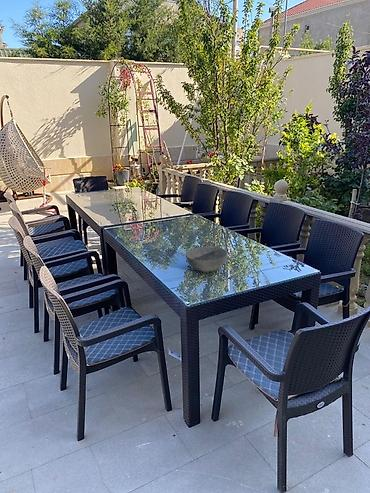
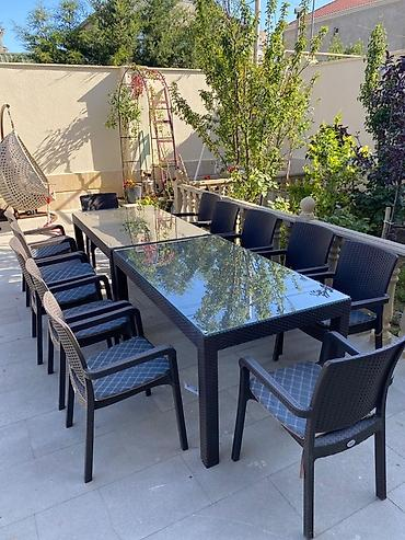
- bowl [185,245,228,273]
